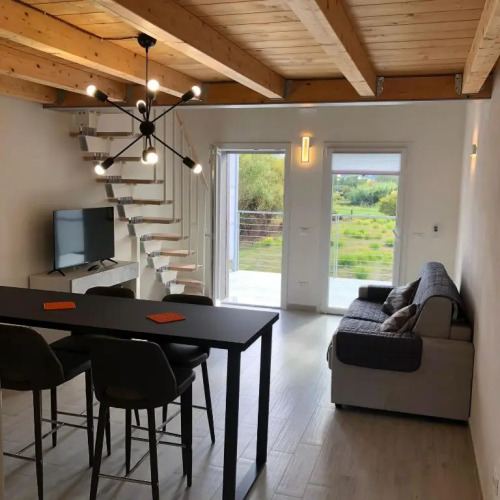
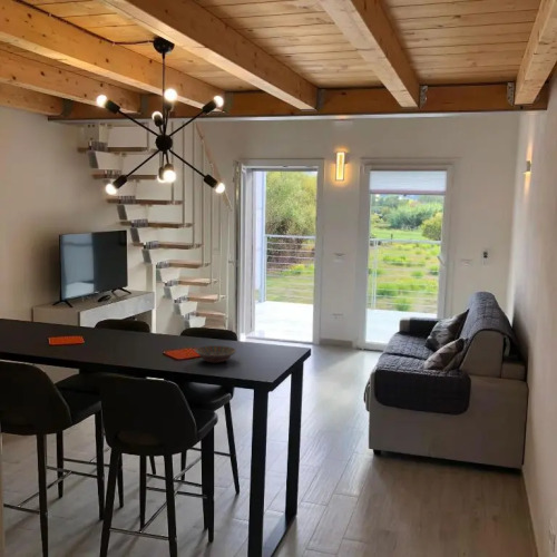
+ bowl [194,344,237,364]
